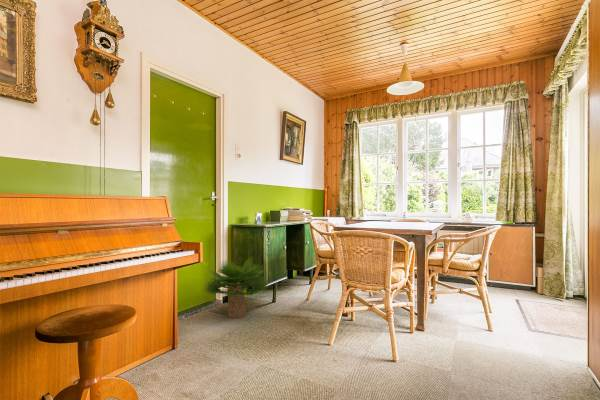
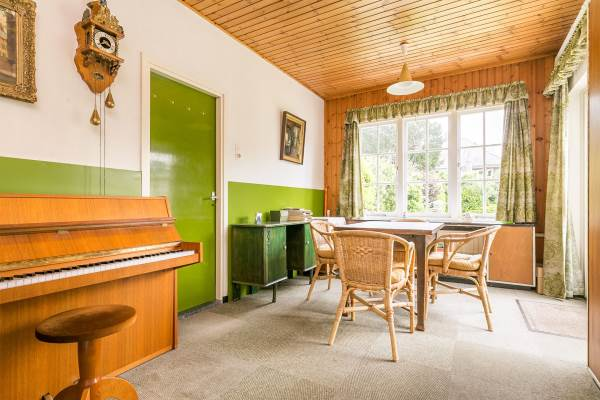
- potted plant [201,256,270,319]
